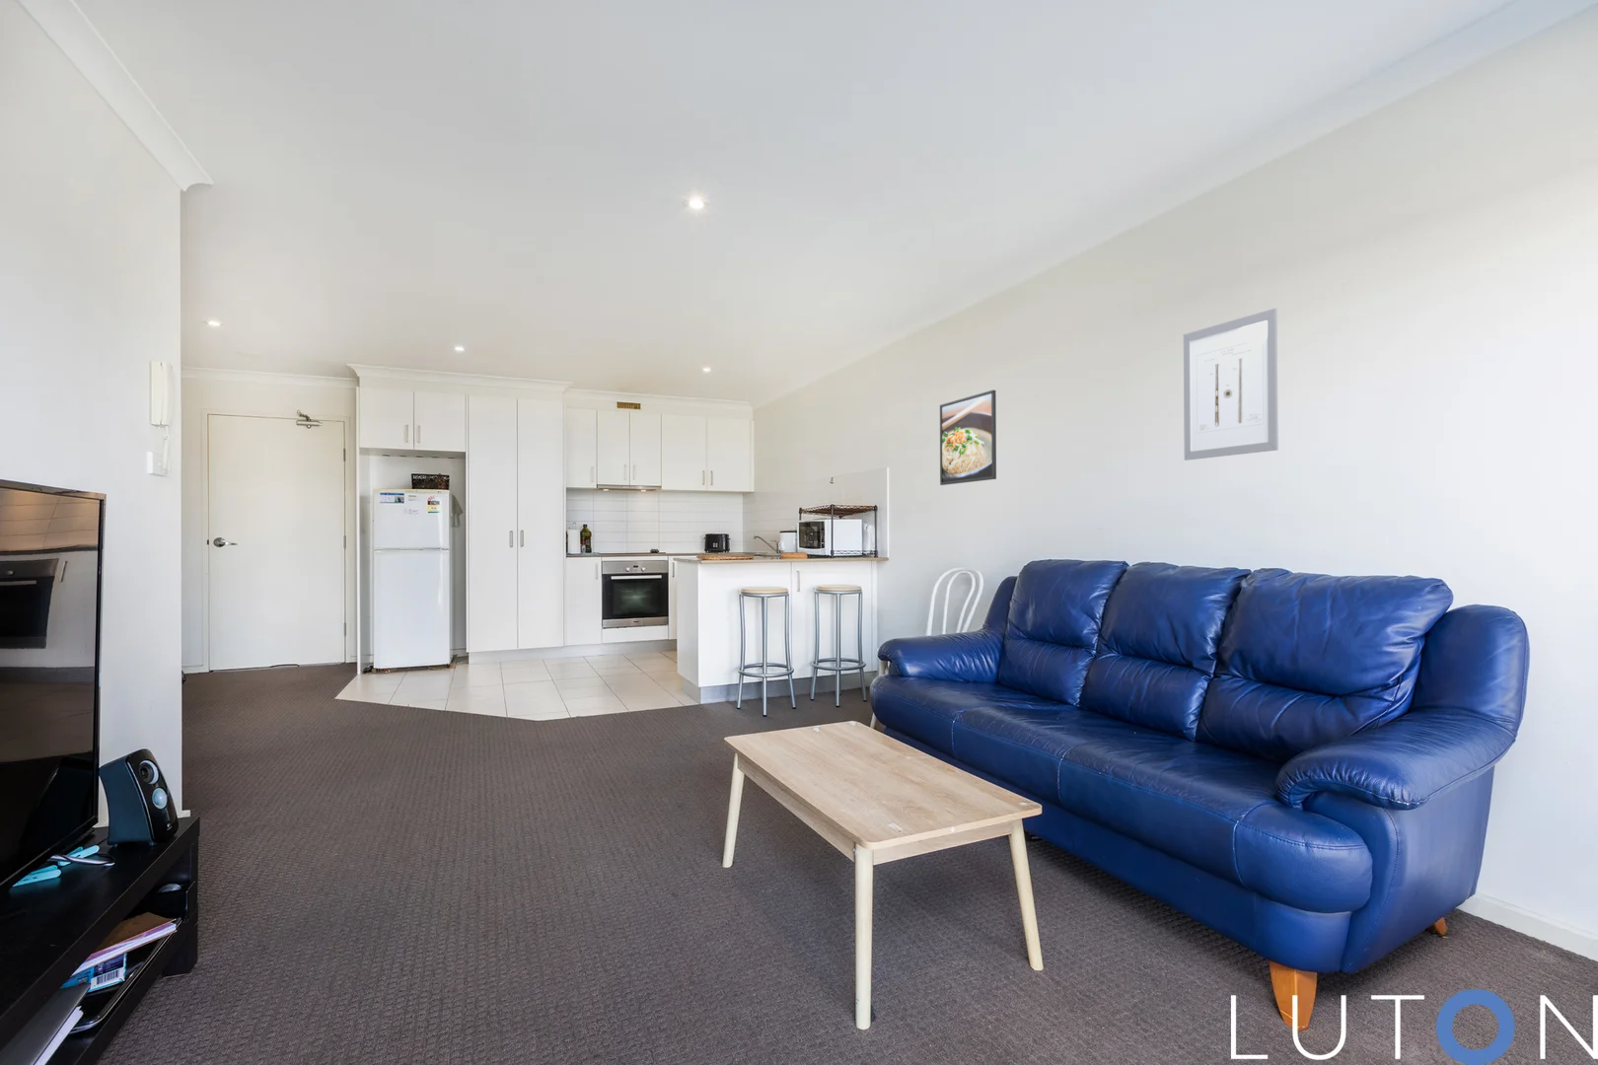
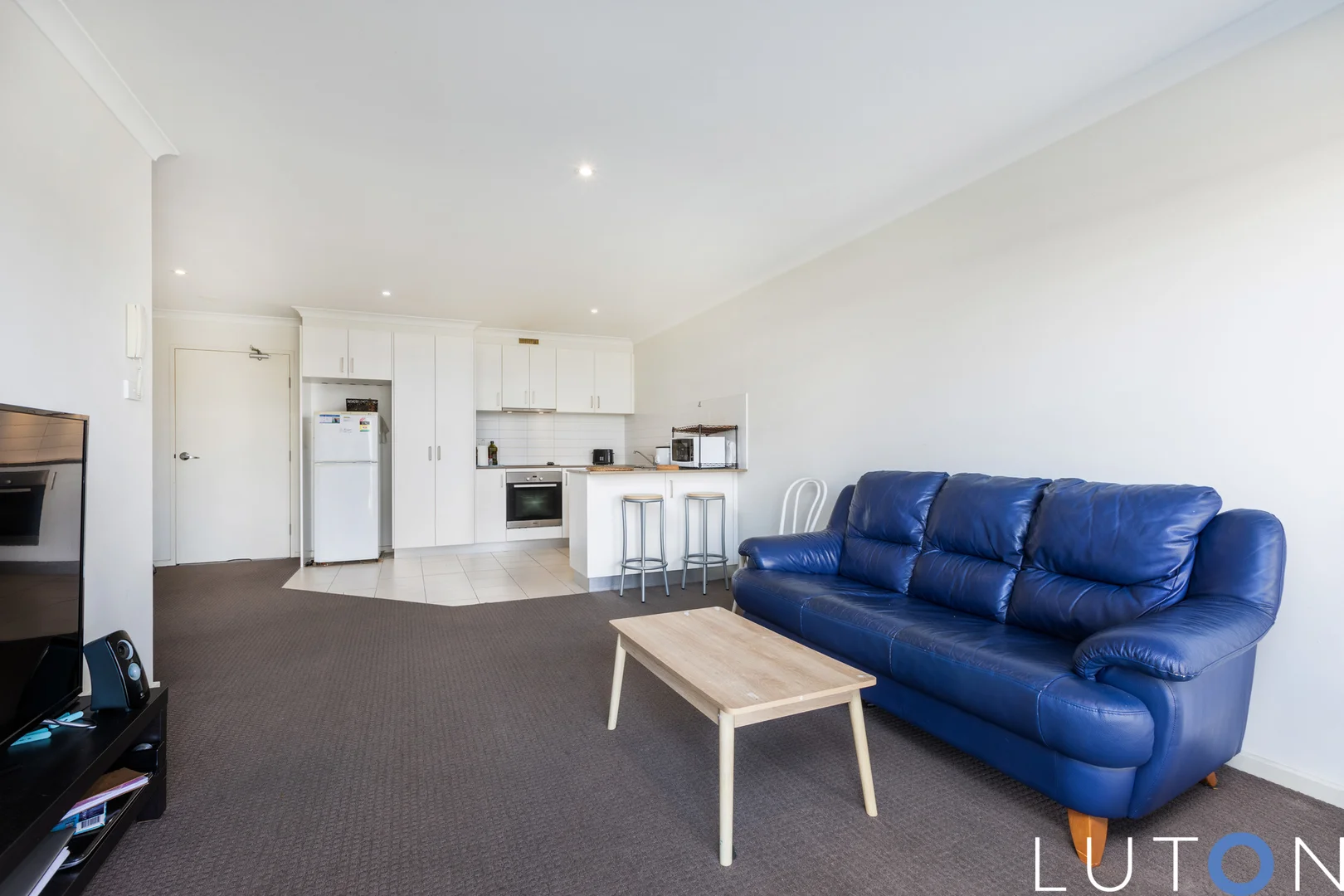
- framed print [939,390,998,486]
- wall art [1183,308,1279,461]
